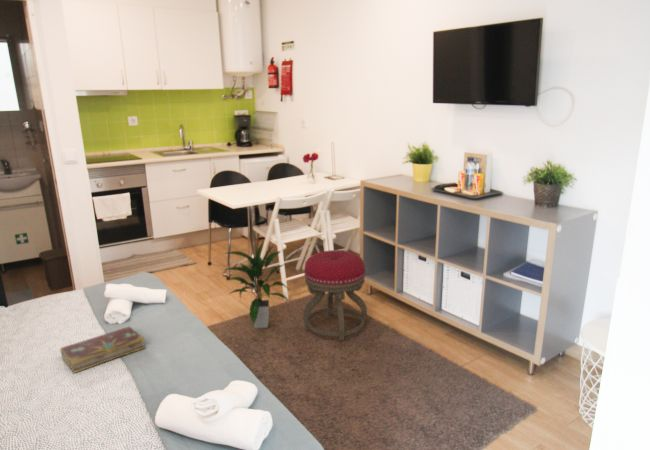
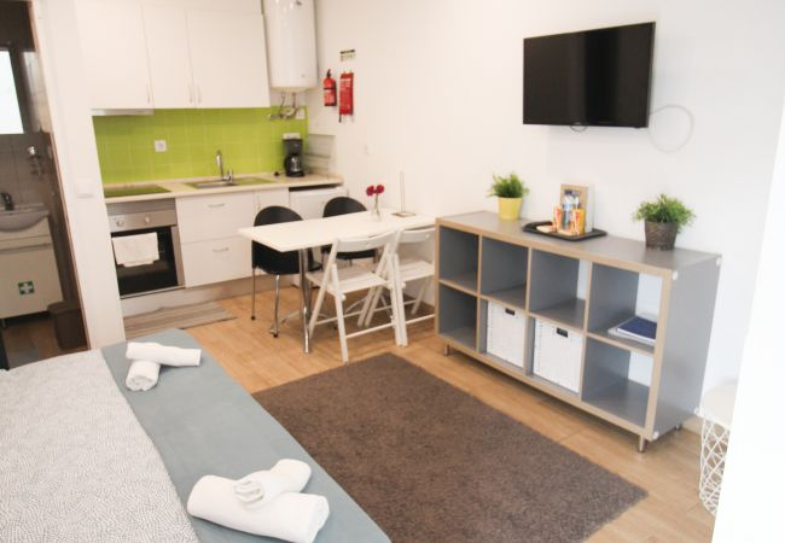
- indoor plant [222,239,290,330]
- stool [302,249,368,342]
- book [59,326,147,374]
